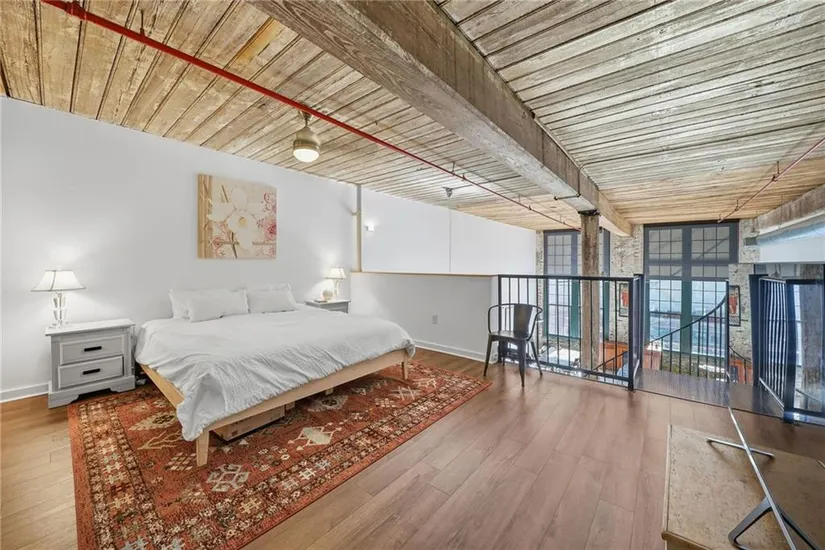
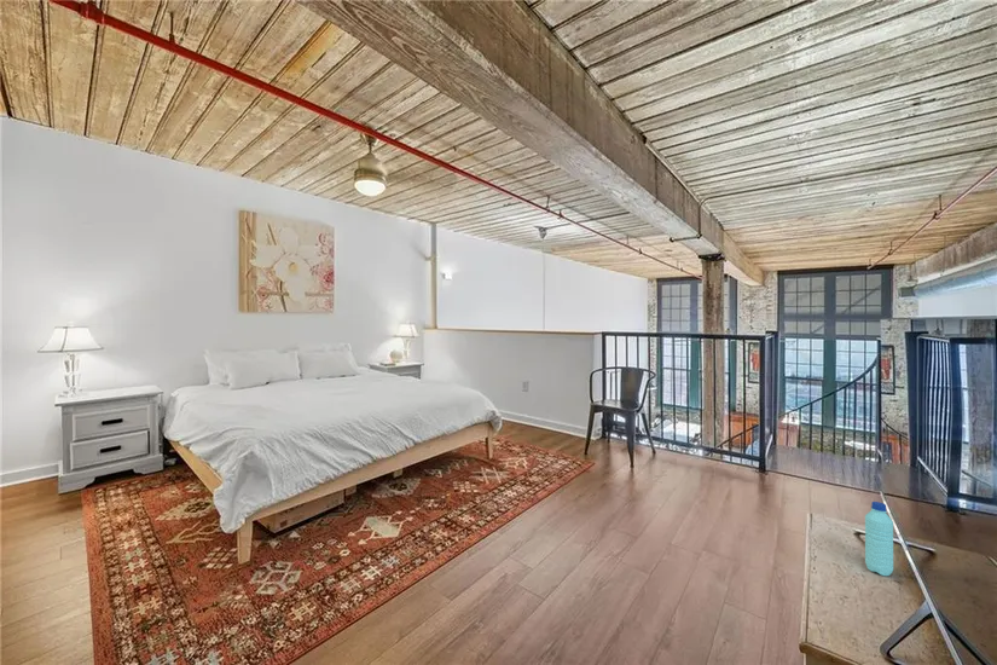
+ water bottle [864,501,894,577]
